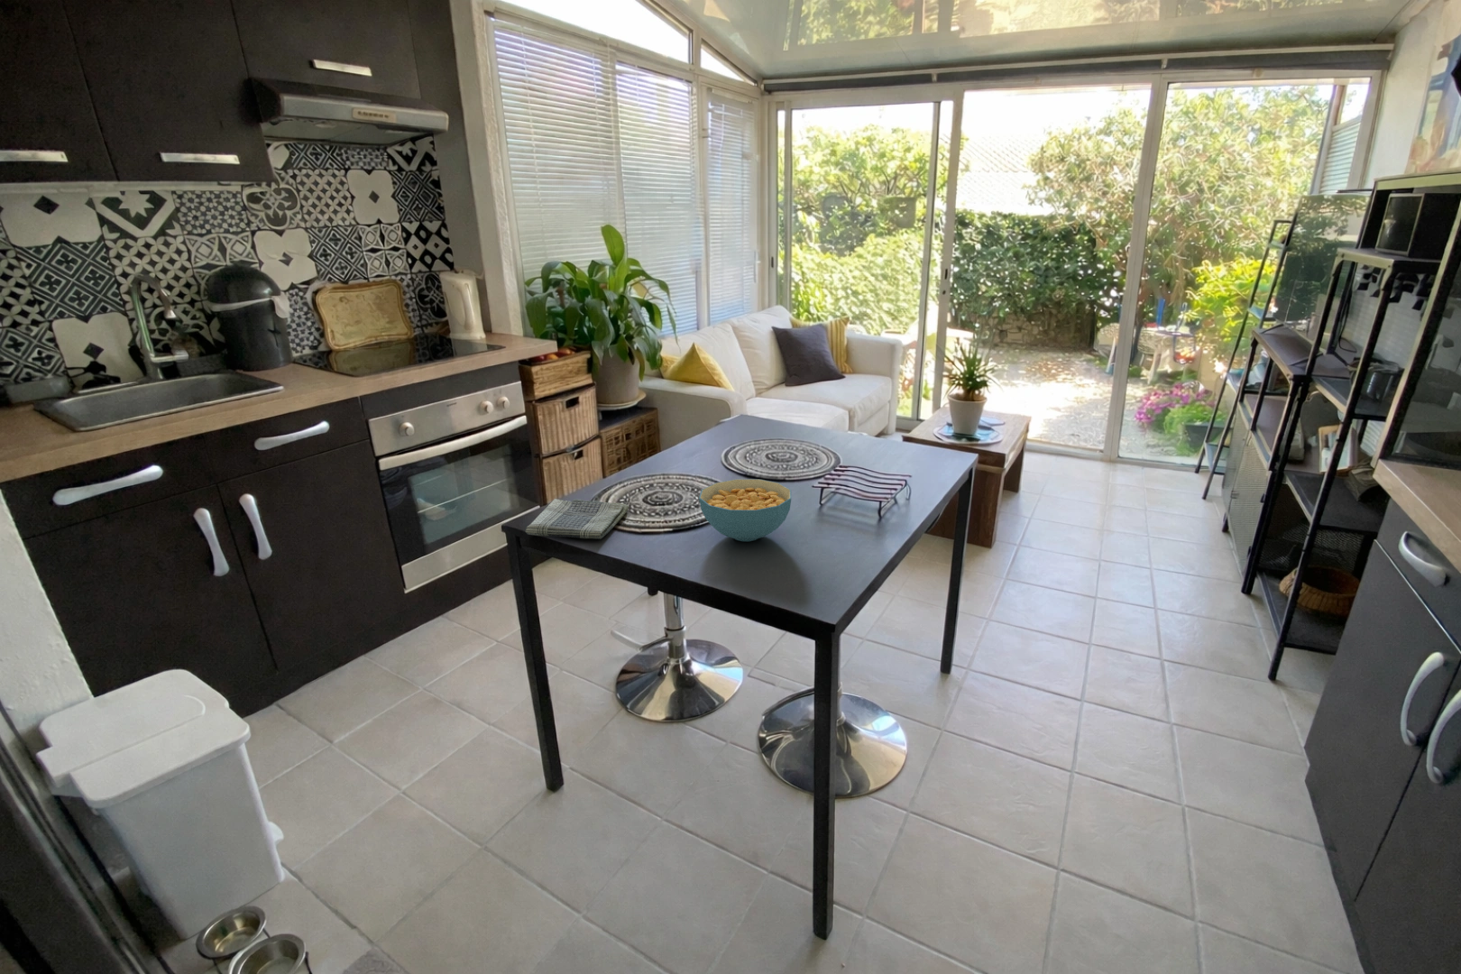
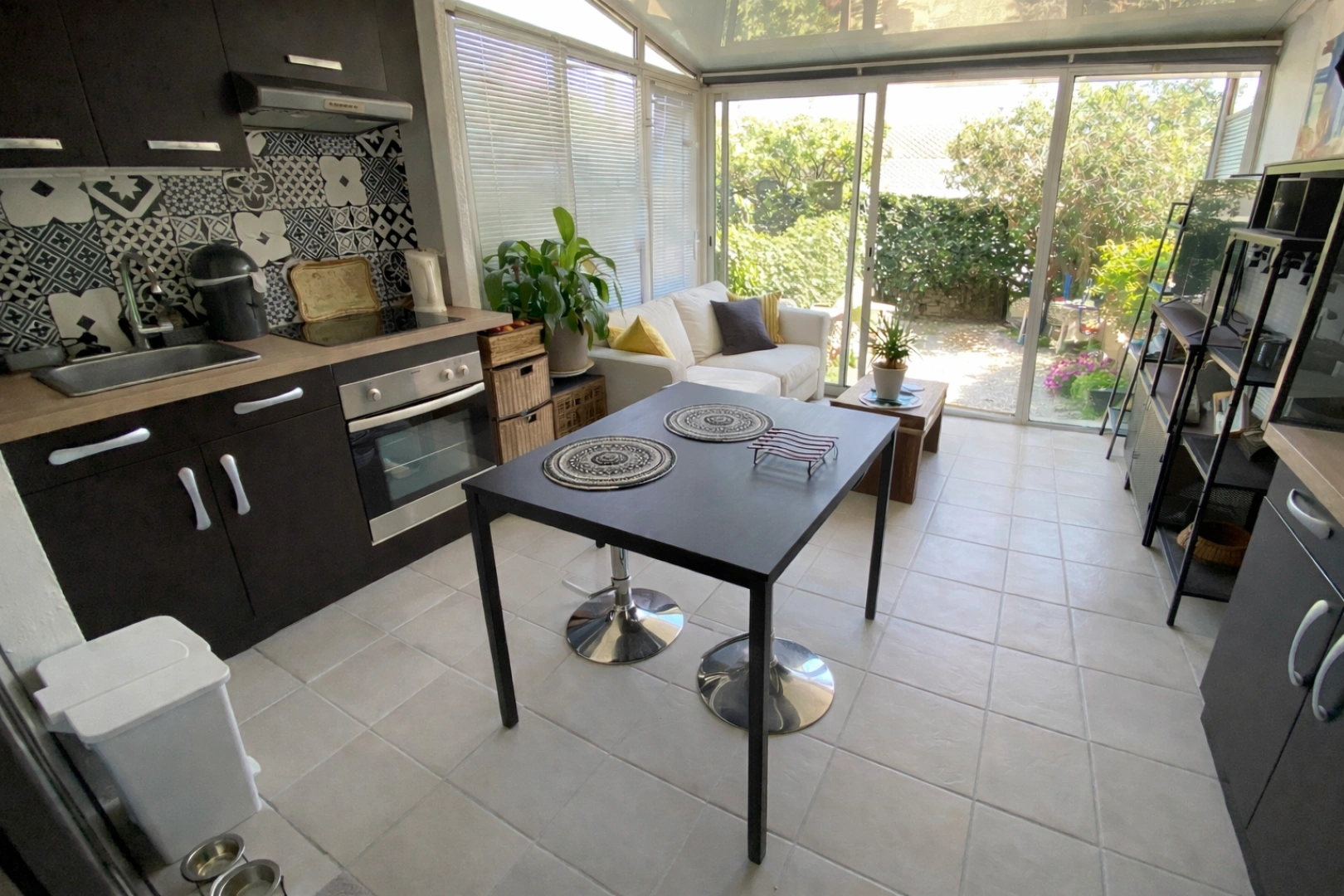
- cereal bowl [698,478,791,542]
- dish towel [525,498,629,539]
